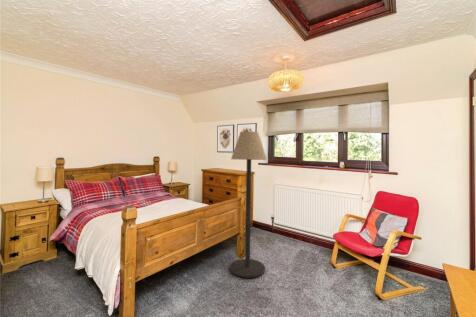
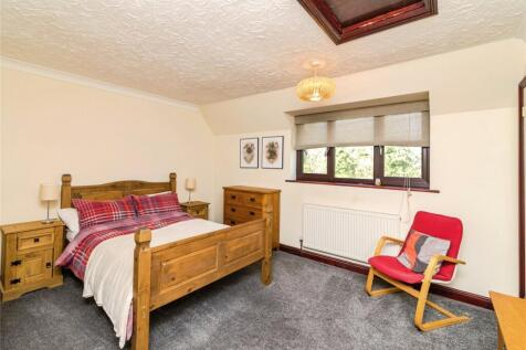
- floor lamp [229,131,268,279]
